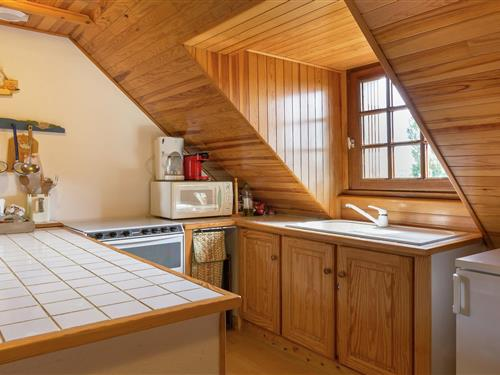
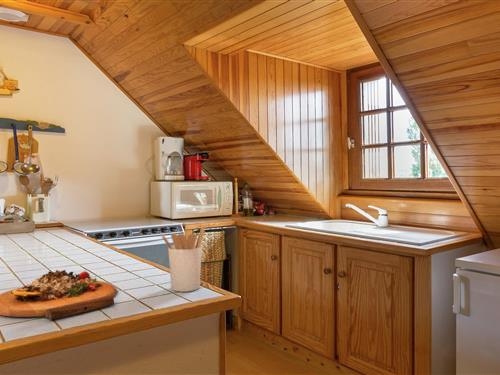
+ utensil holder [160,225,206,293]
+ cutting board [0,269,118,320]
